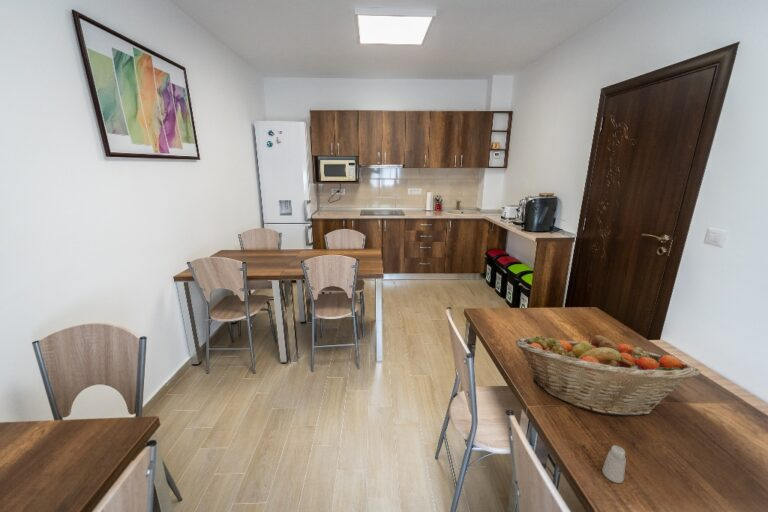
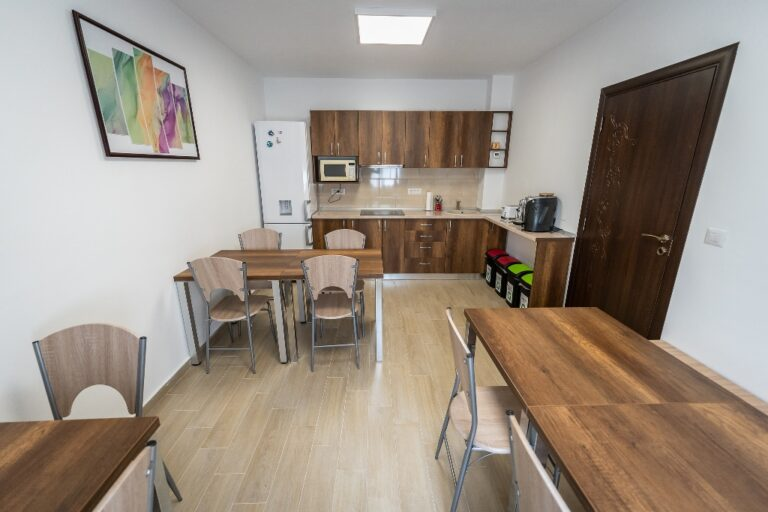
- fruit basket [515,333,701,417]
- saltshaker [601,444,627,484]
